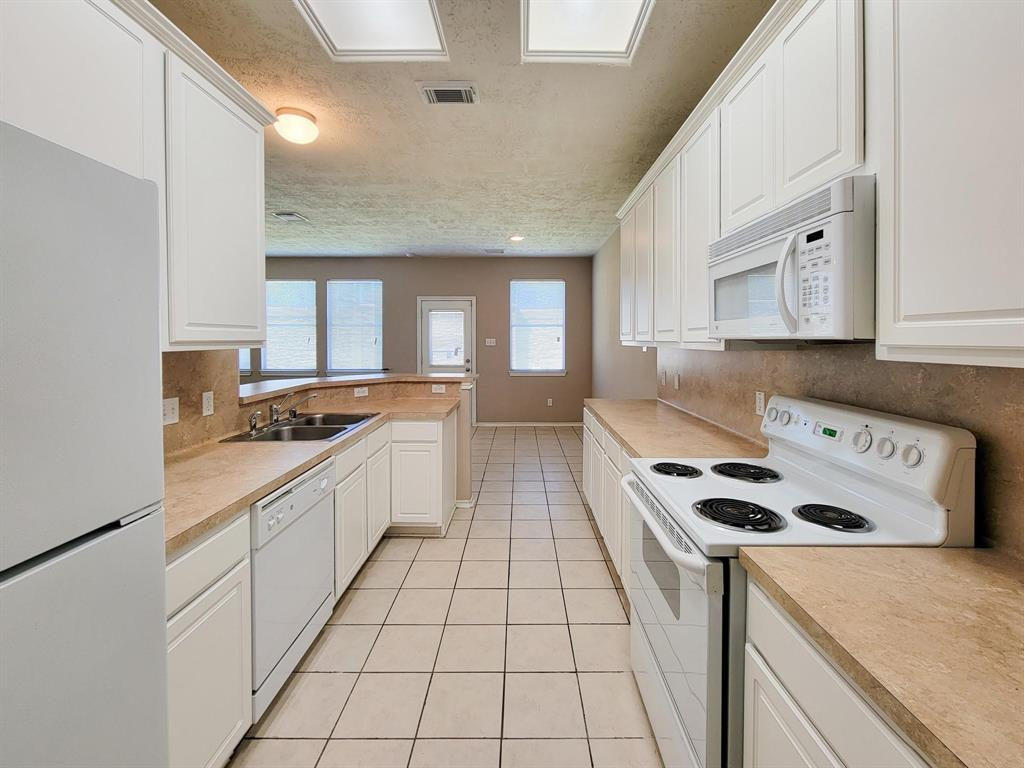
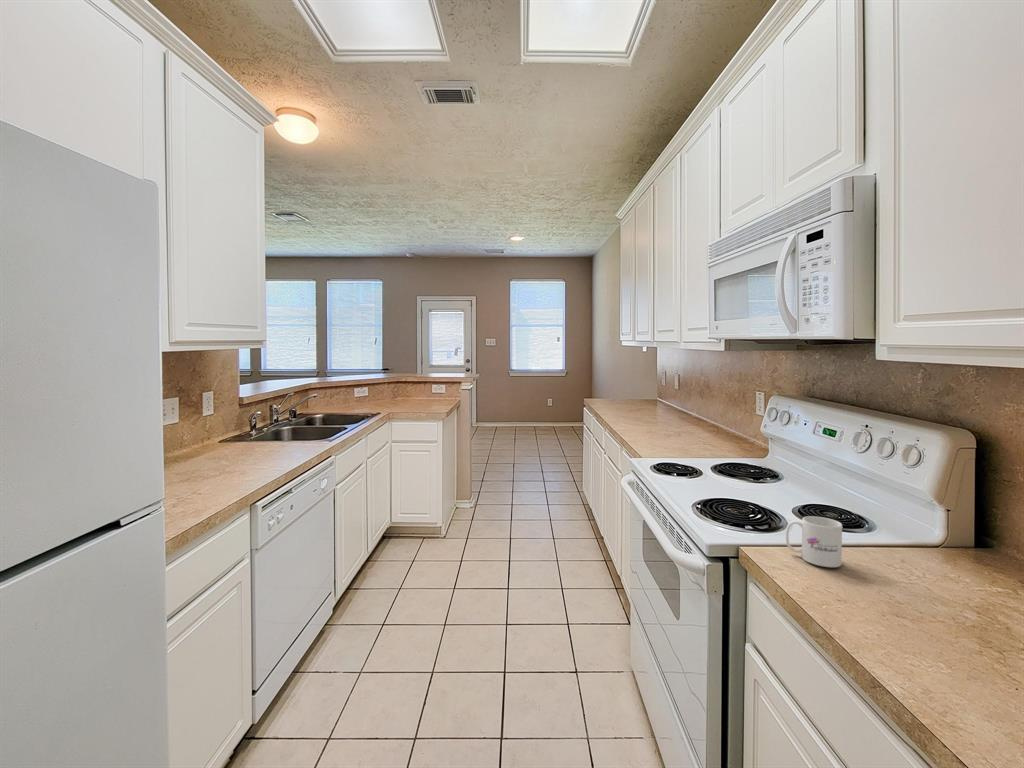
+ mug [785,515,843,568]
